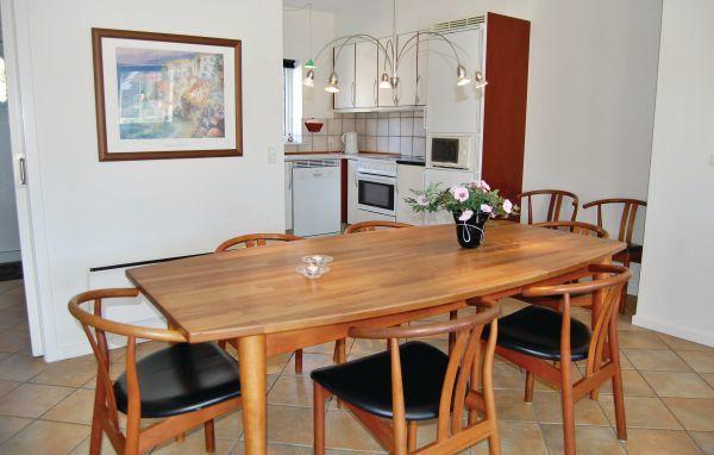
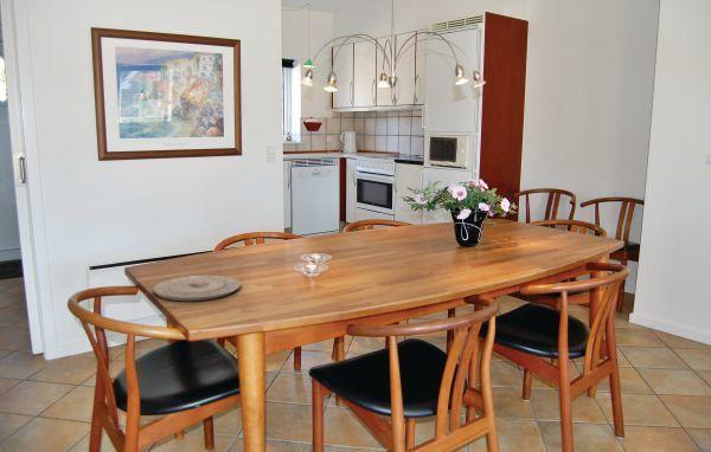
+ plate [150,275,242,302]
